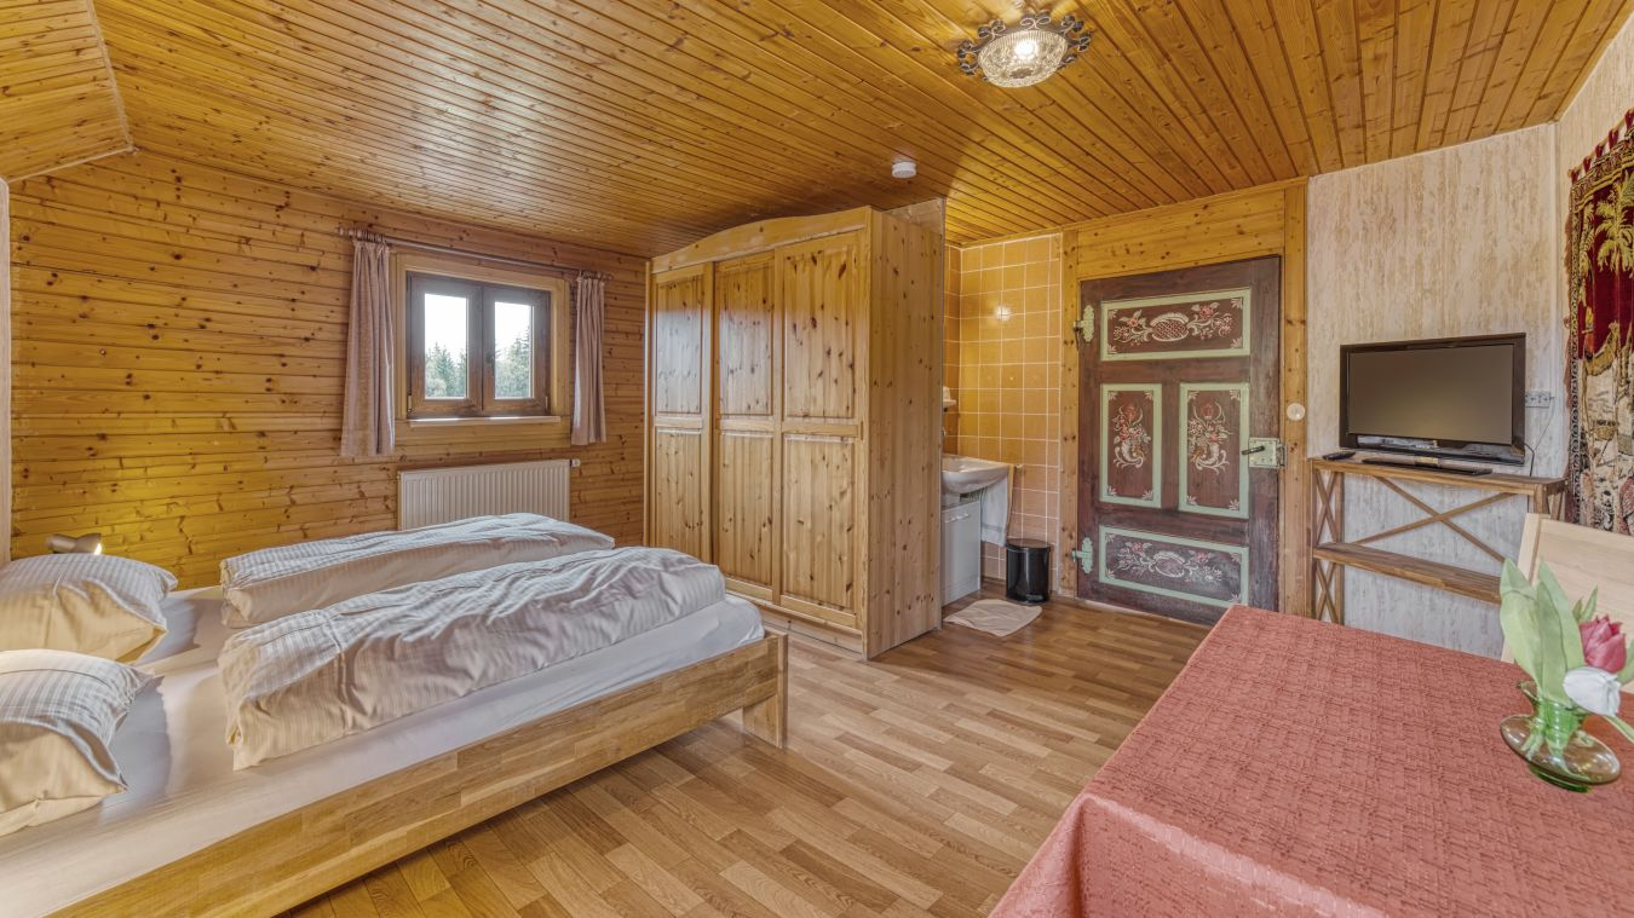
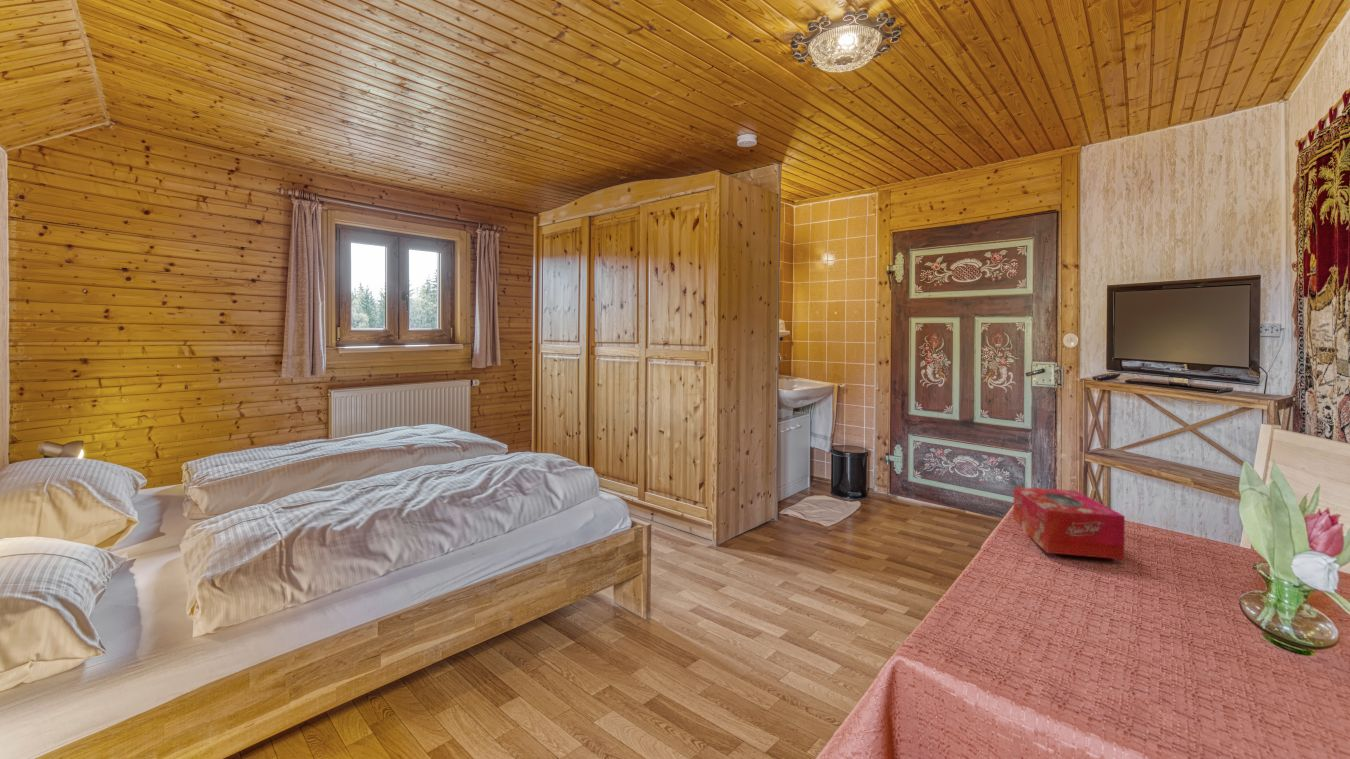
+ tissue box [1012,486,1126,561]
